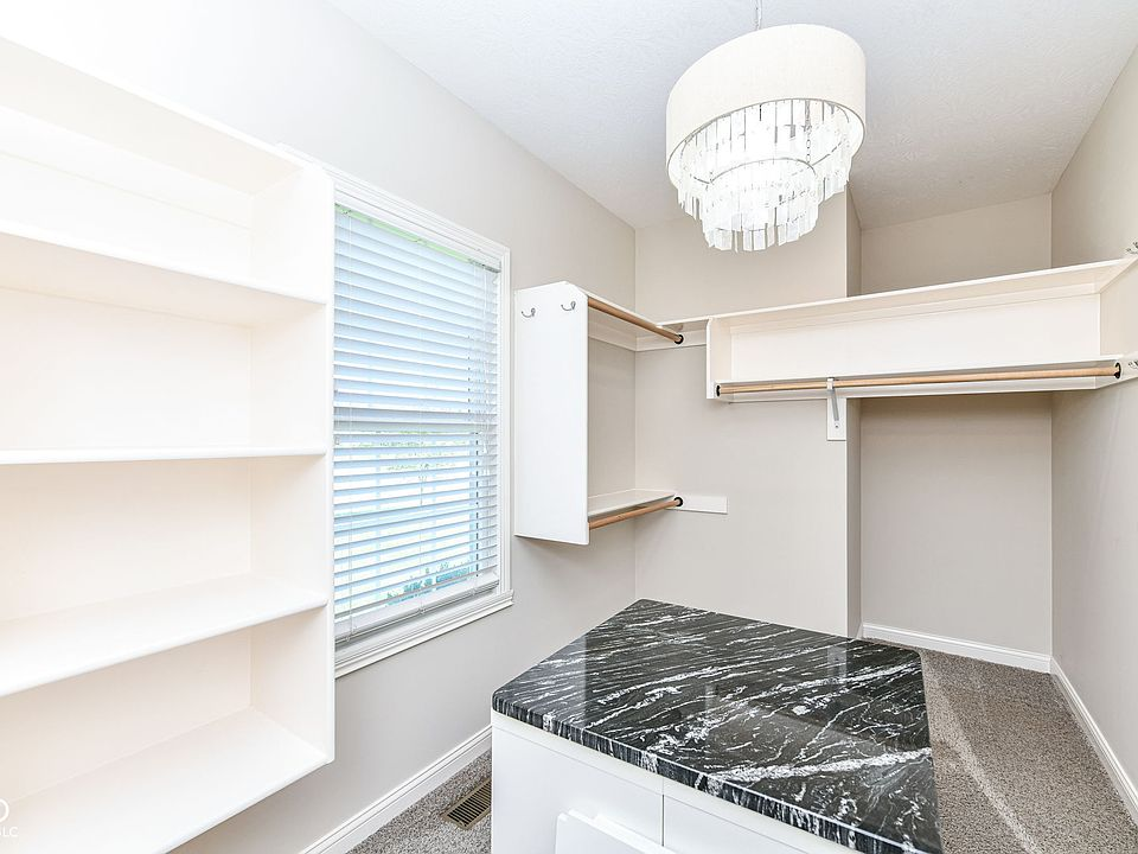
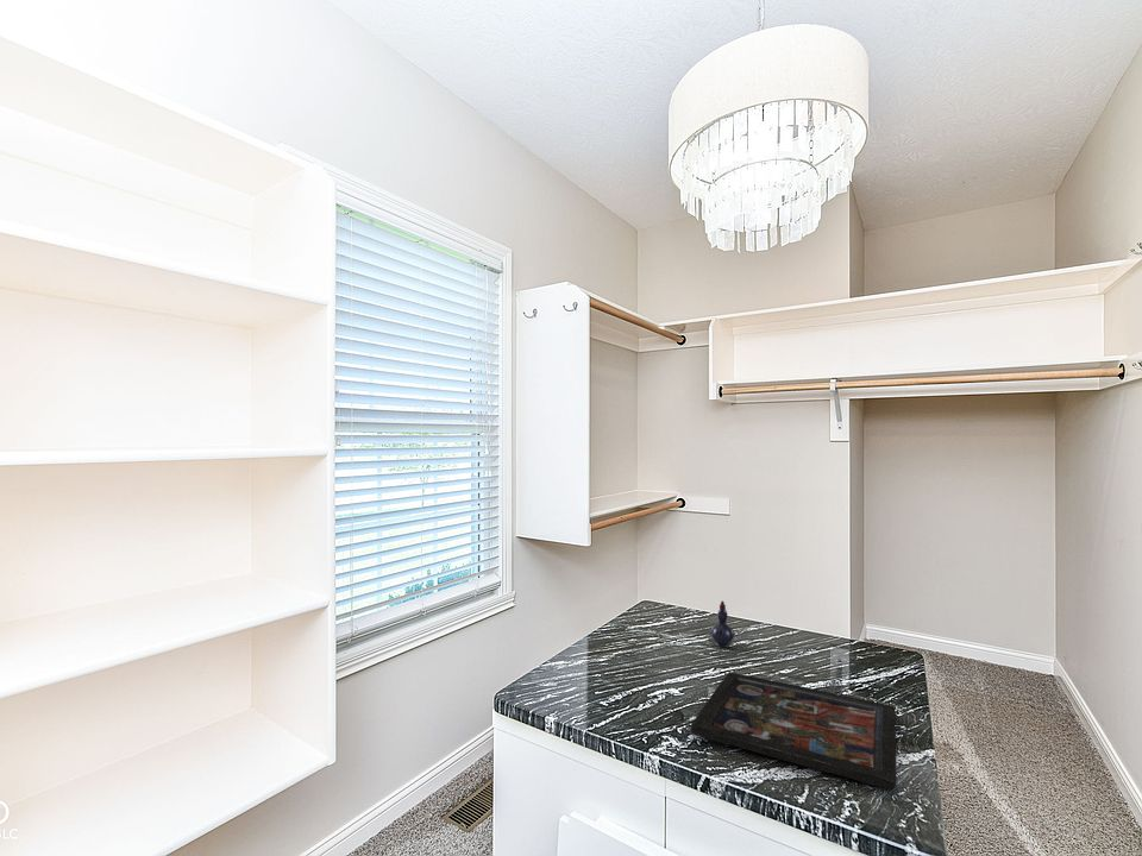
+ decorative tray [689,671,898,791]
+ perfume bottle [710,600,735,648]
